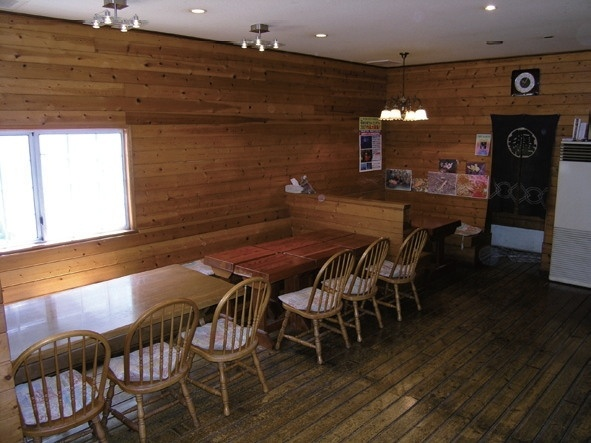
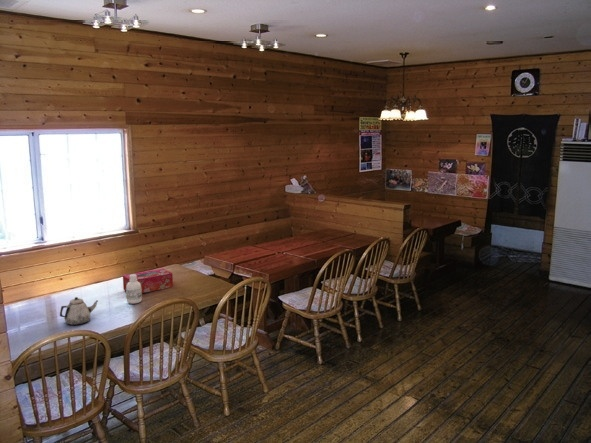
+ tissue box [122,268,174,294]
+ bottle [125,273,143,305]
+ teapot [59,296,99,326]
